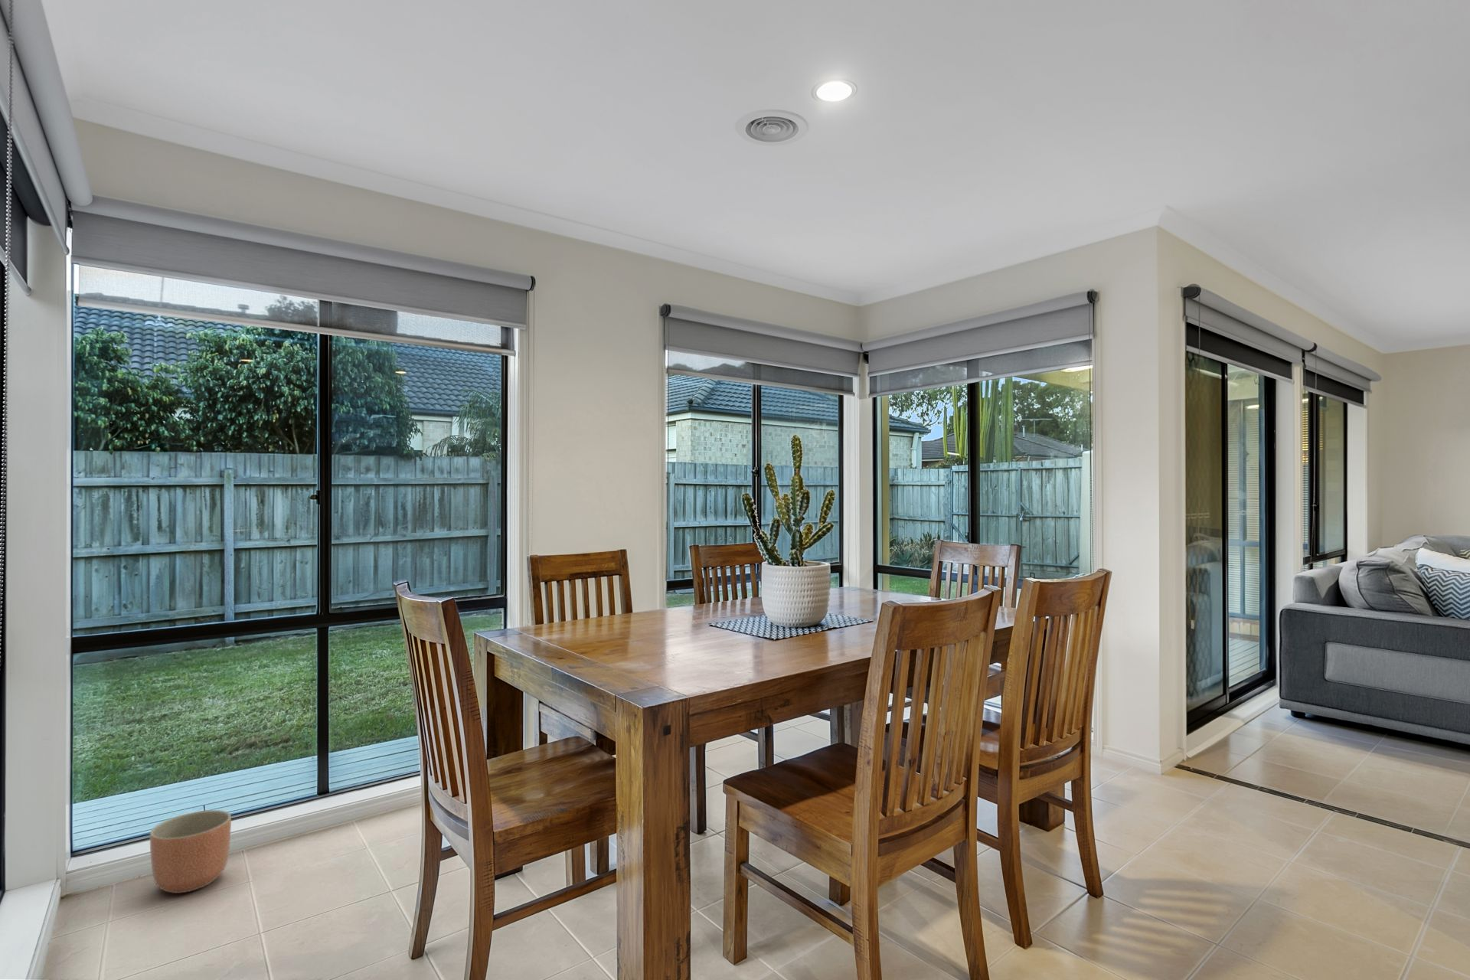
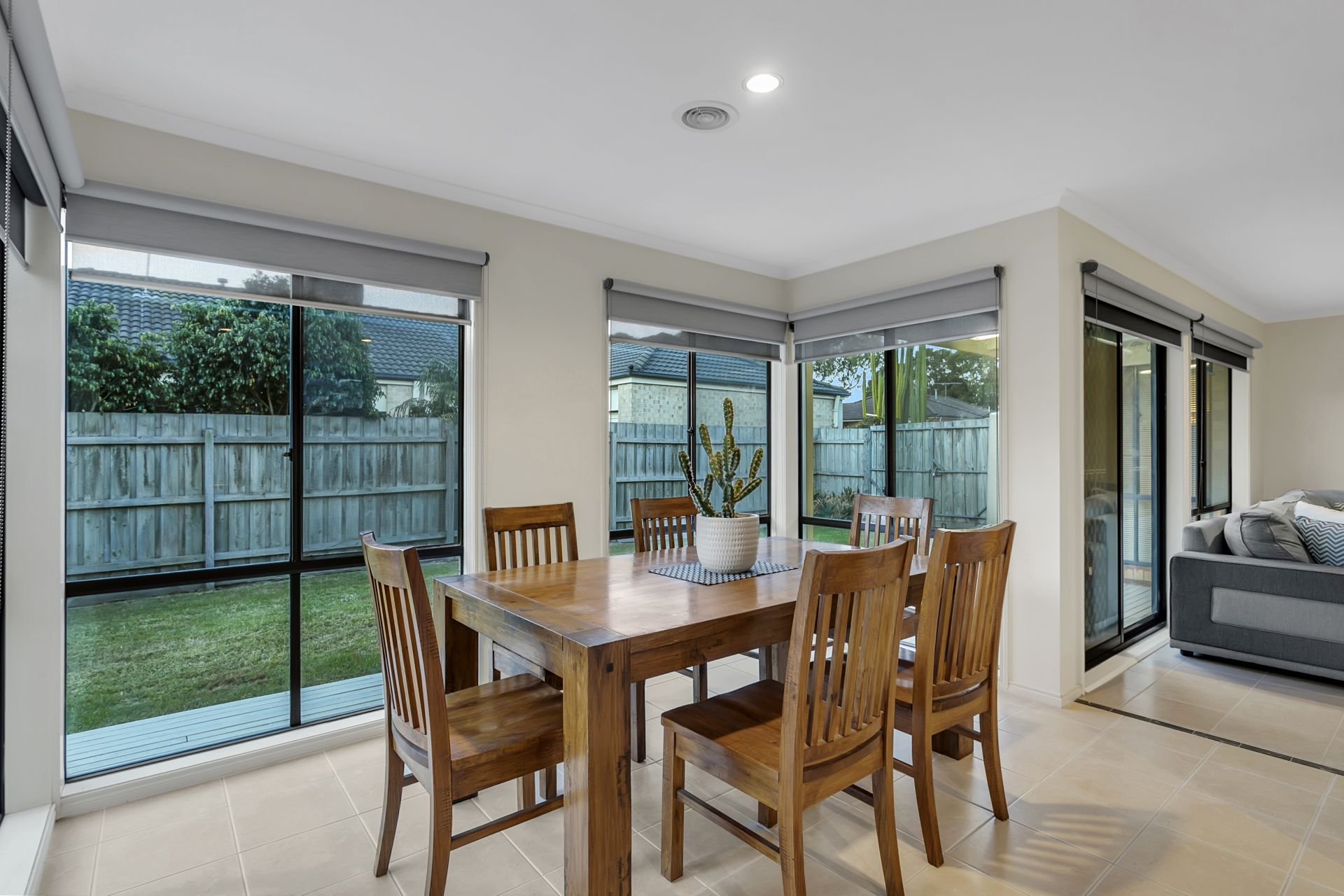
- planter [150,809,232,895]
